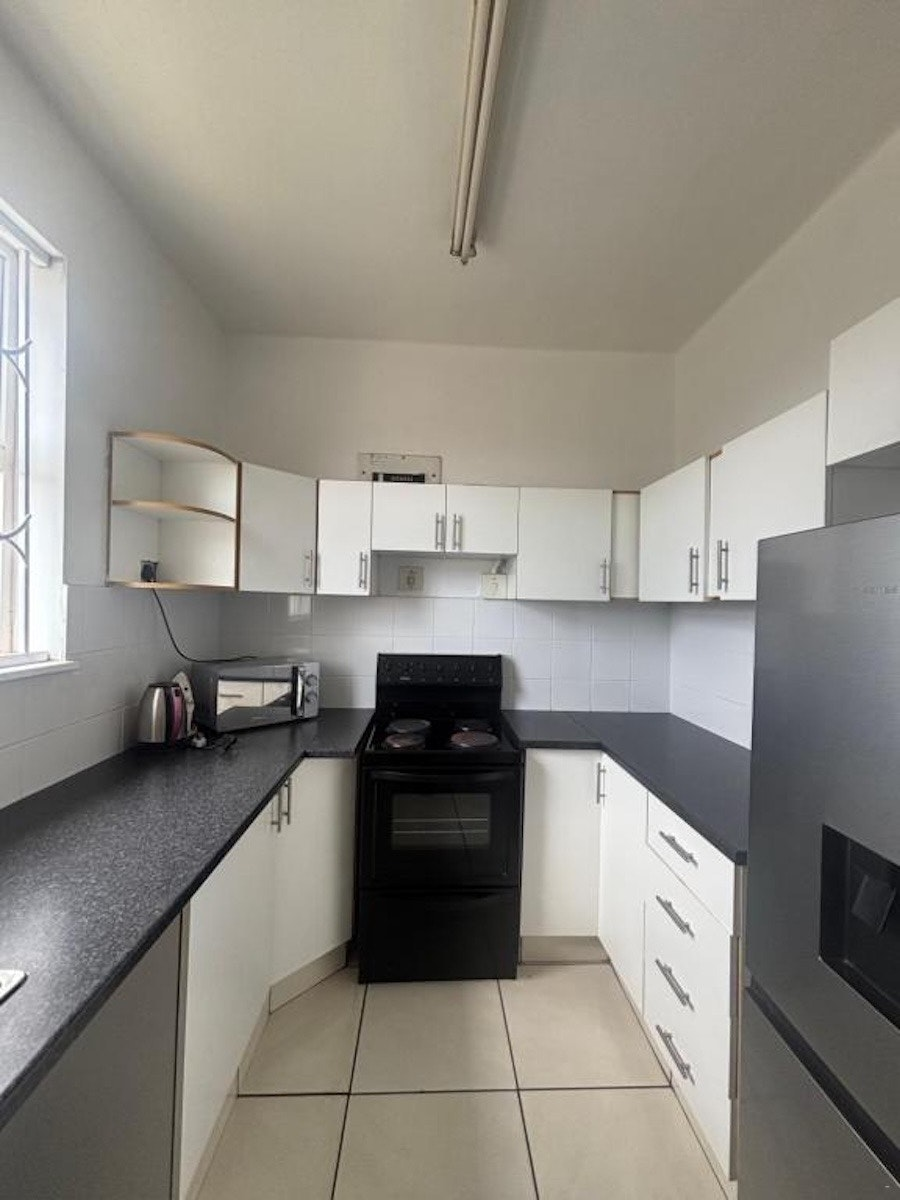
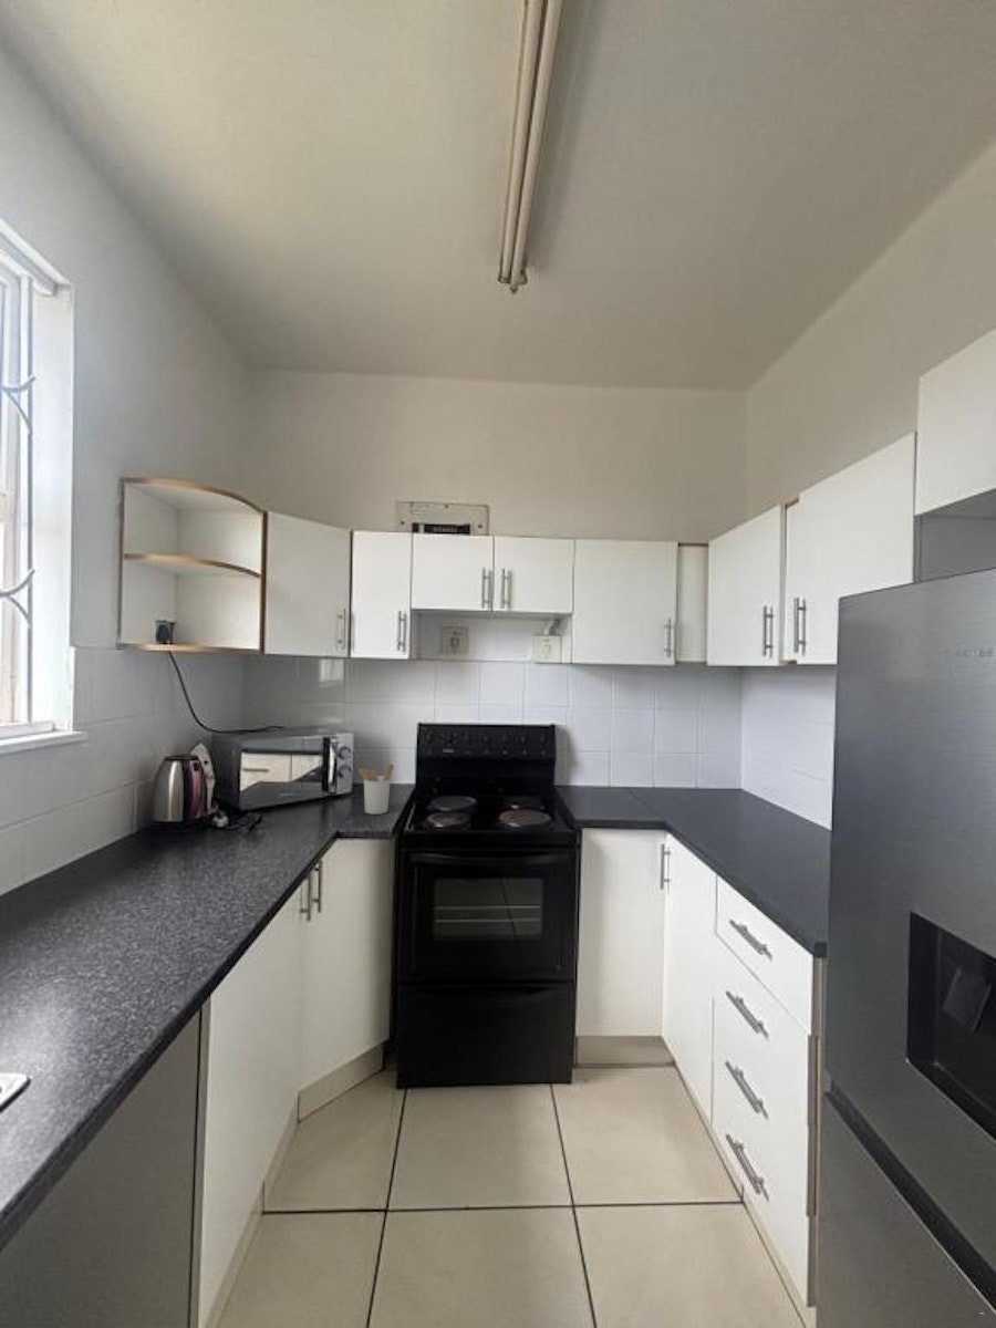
+ utensil holder [357,762,395,816]
